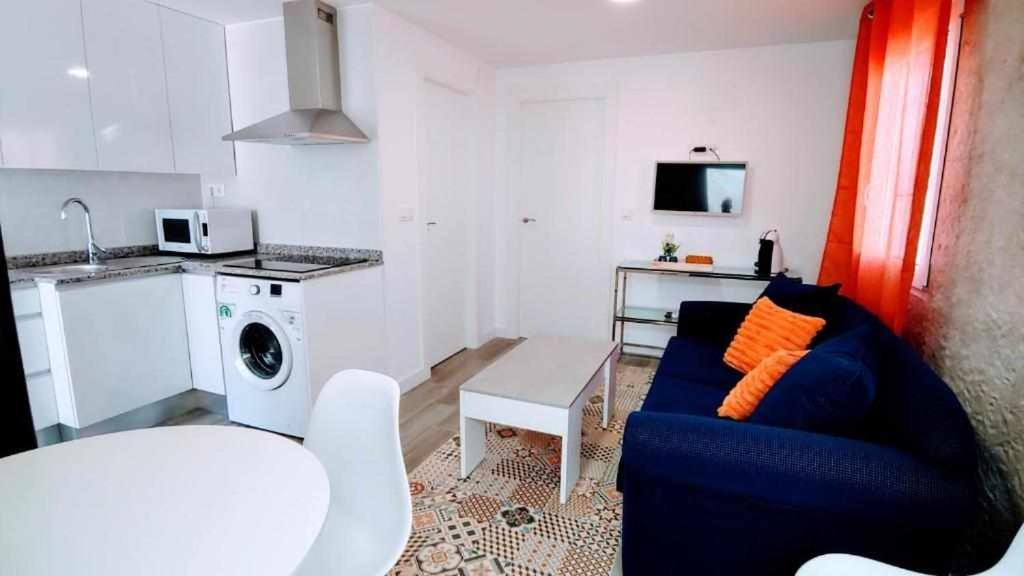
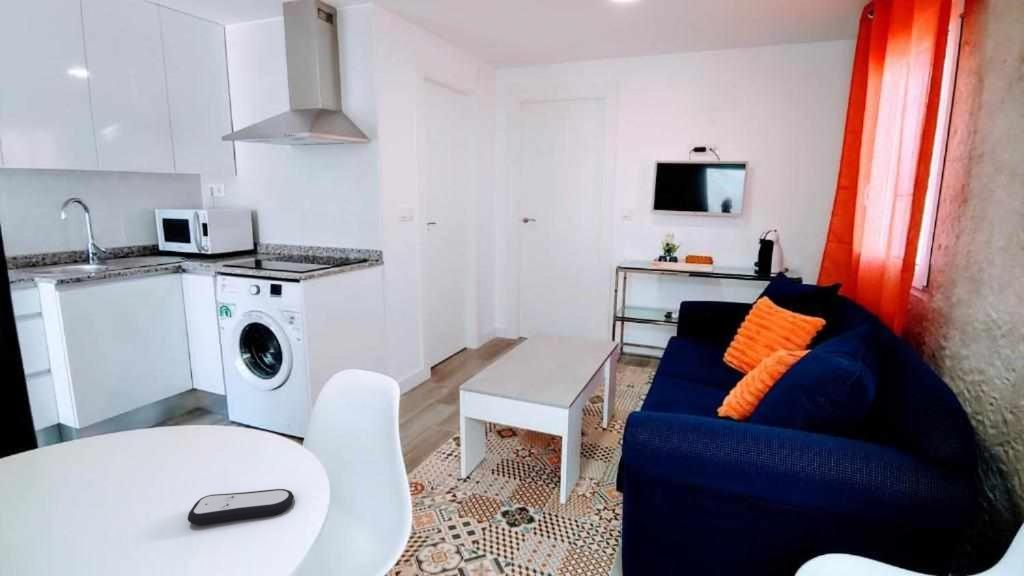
+ remote control [187,488,295,526]
